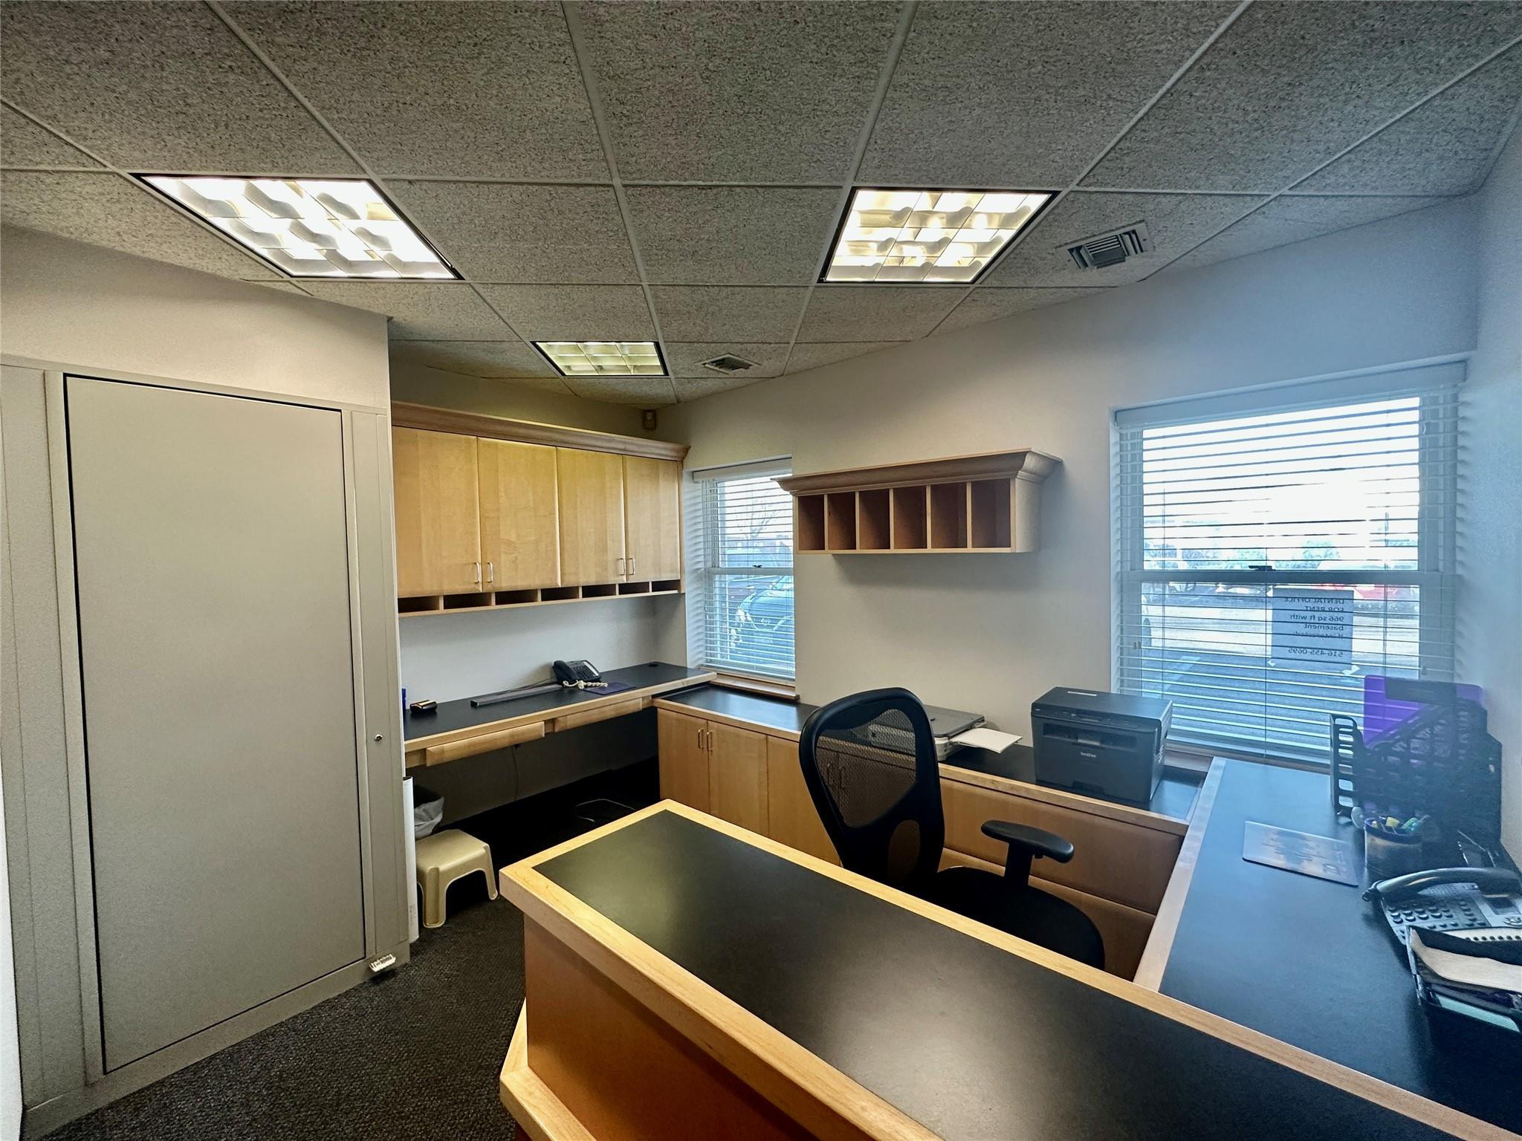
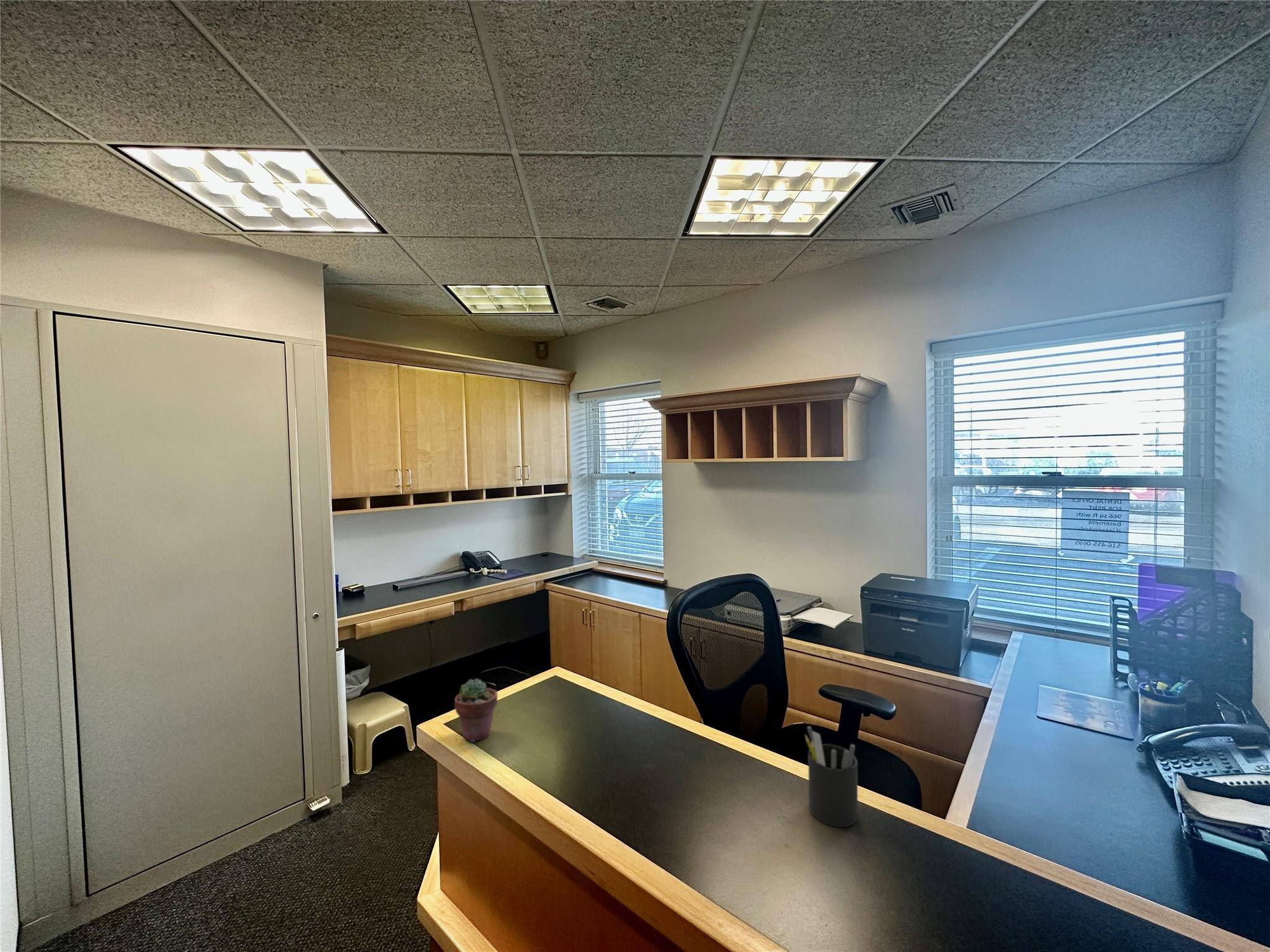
+ potted succulent [454,678,498,743]
+ pen holder [804,726,858,828]
